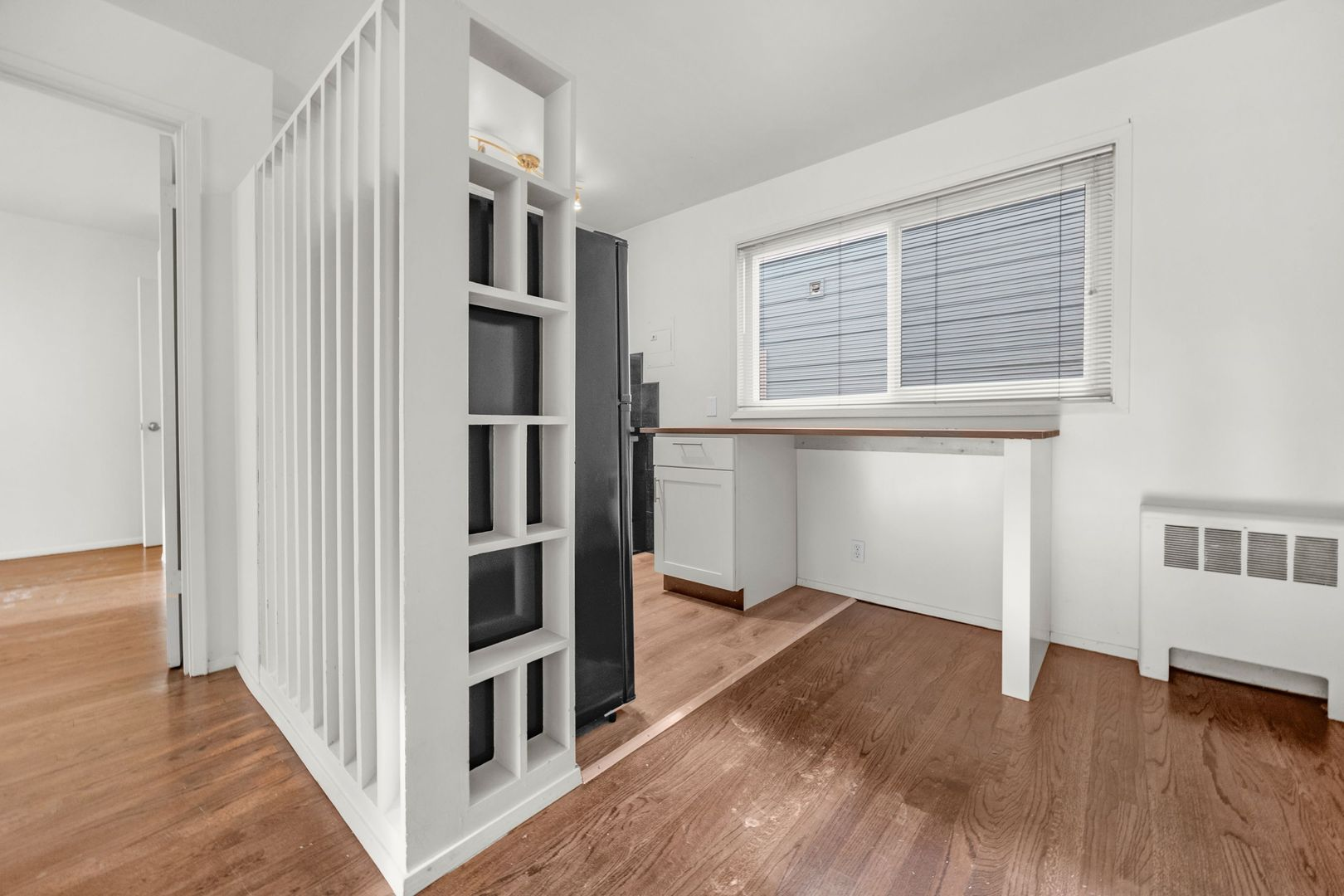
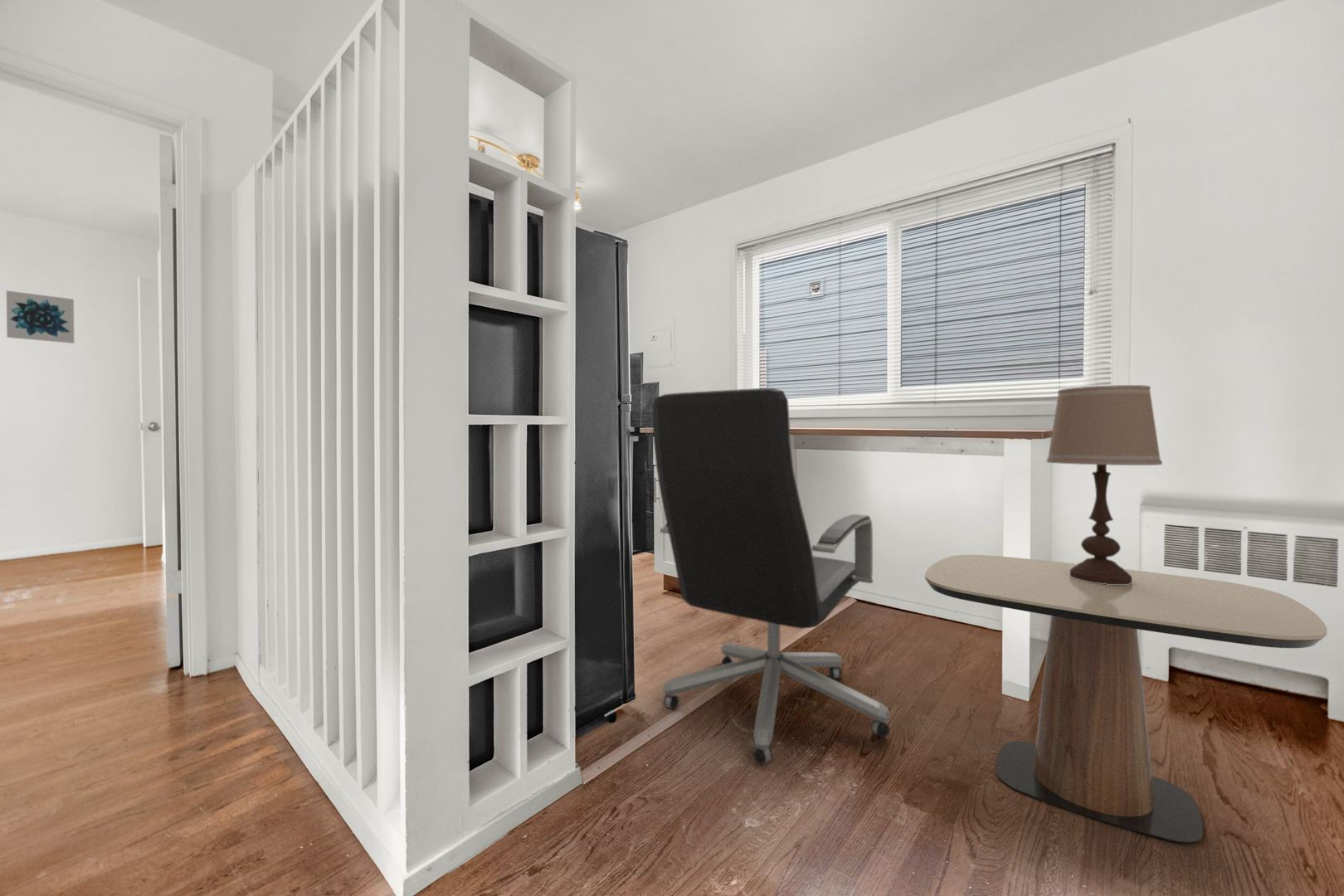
+ table lamp [1045,384,1163,585]
+ wall art [6,290,75,344]
+ office chair [652,387,891,765]
+ side table [924,554,1328,844]
